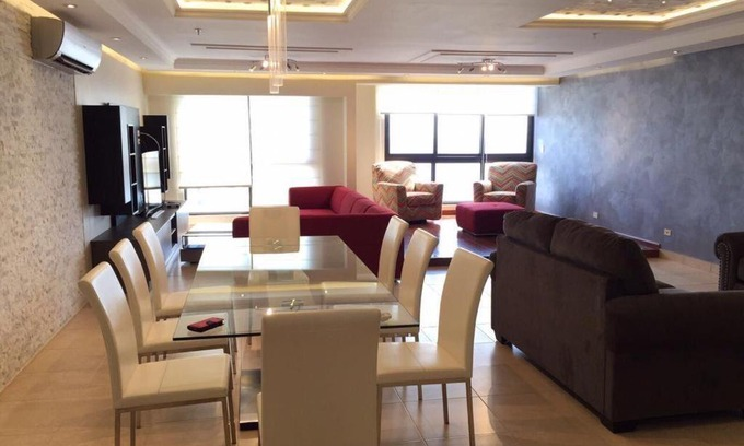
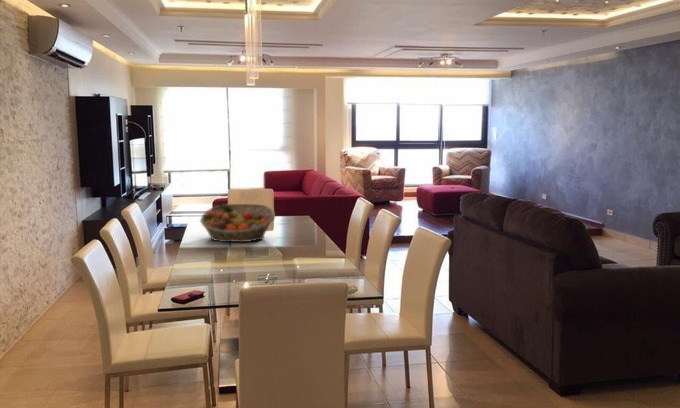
+ fruit basket [199,203,276,243]
